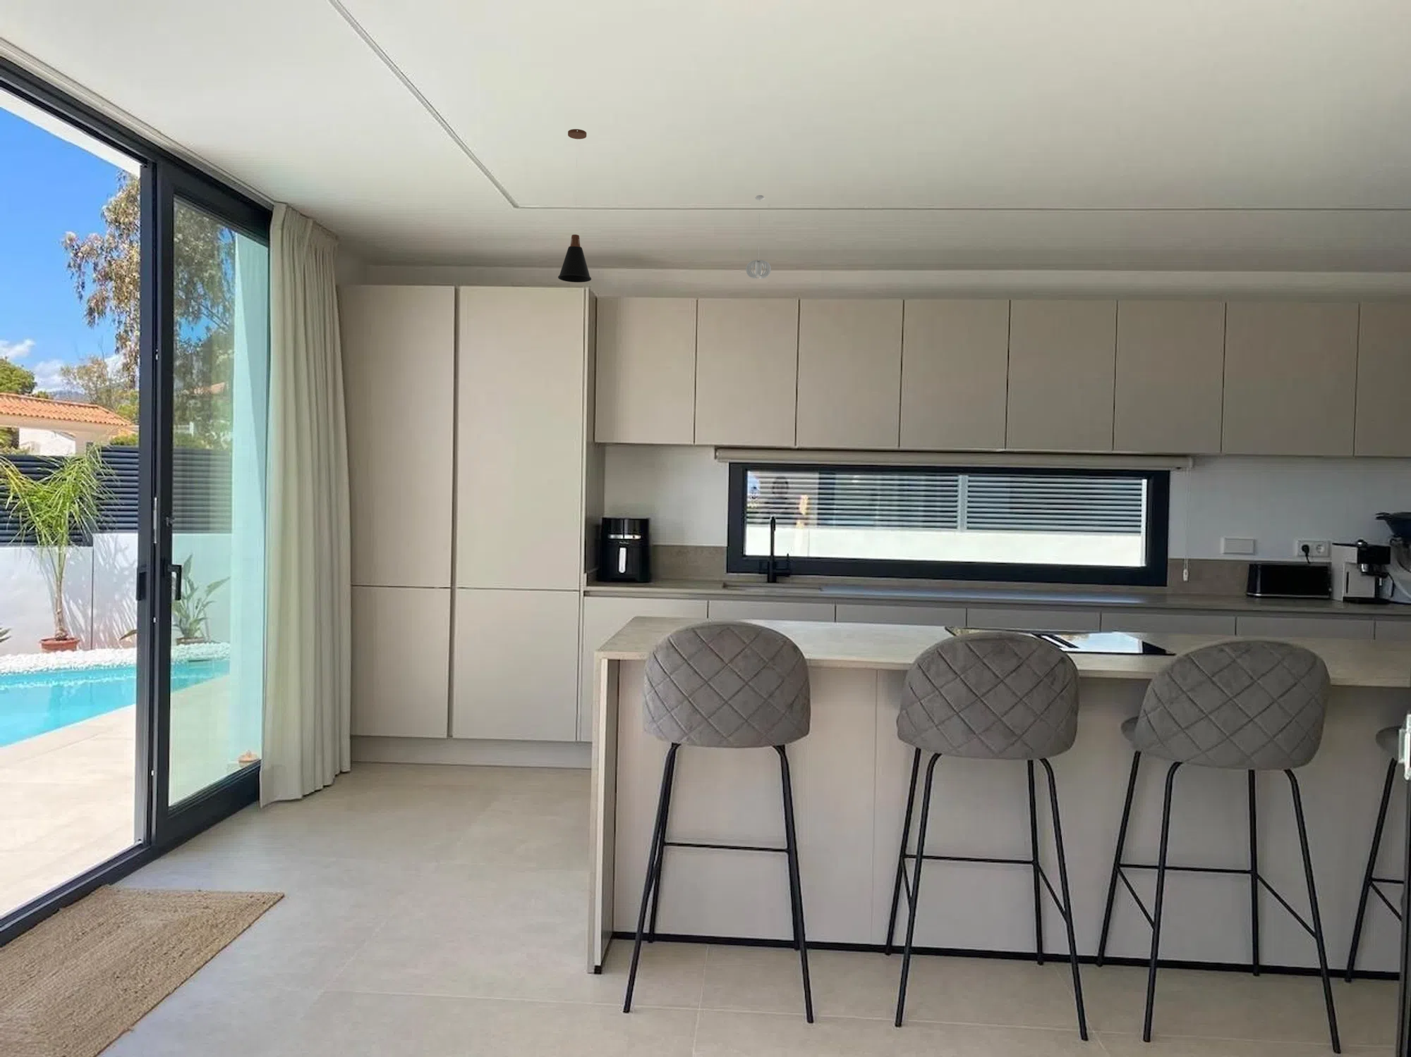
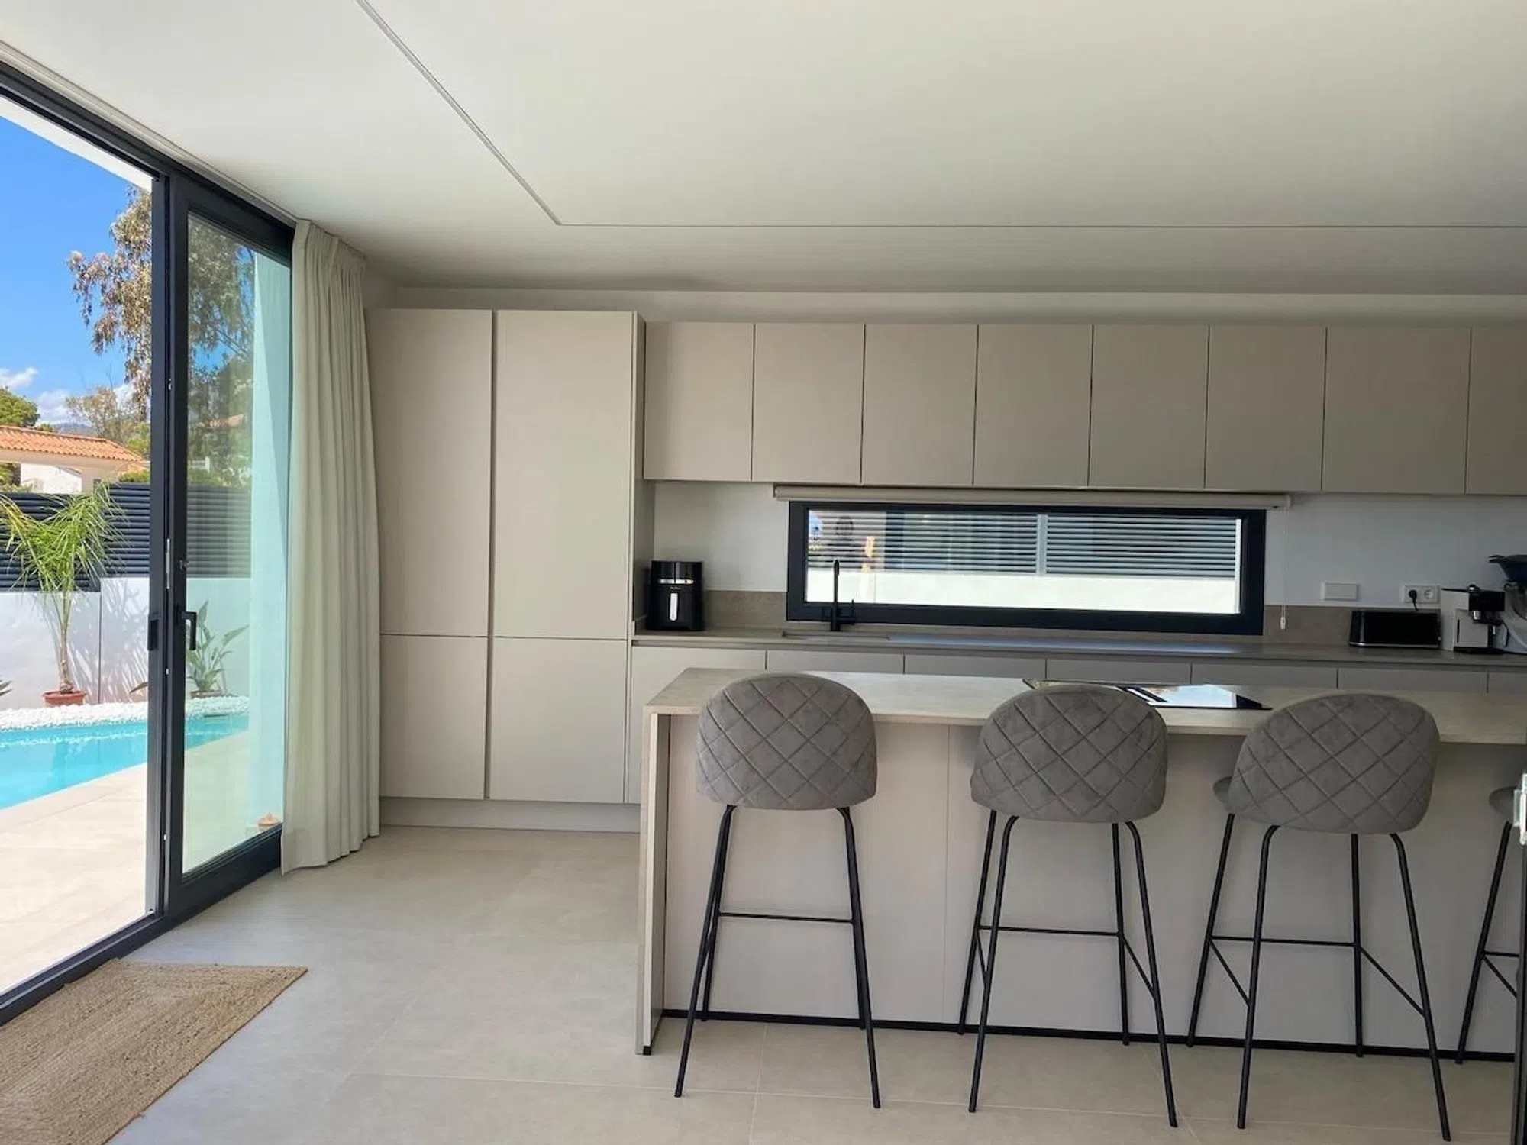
- pendant lamp [558,129,592,283]
- pendant light [745,194,772,280]
